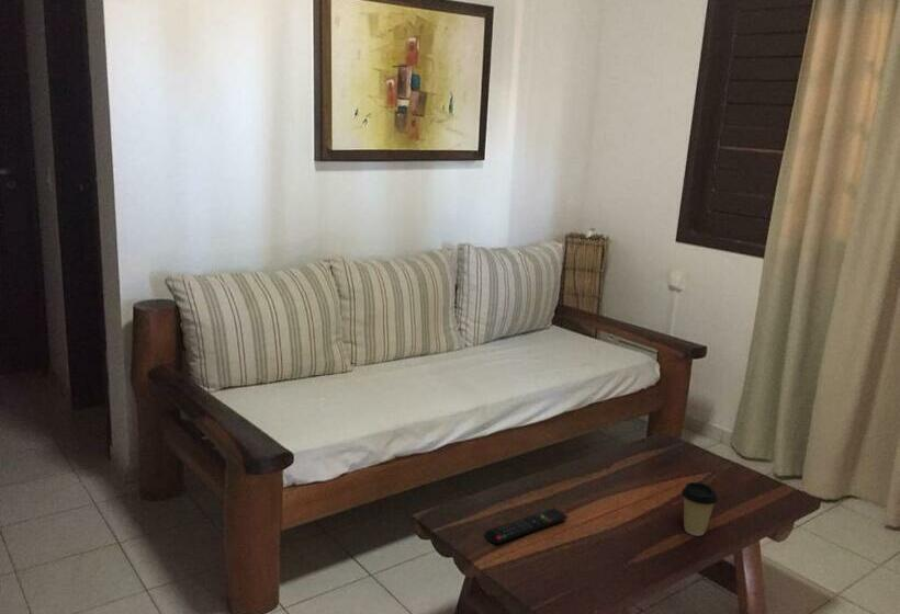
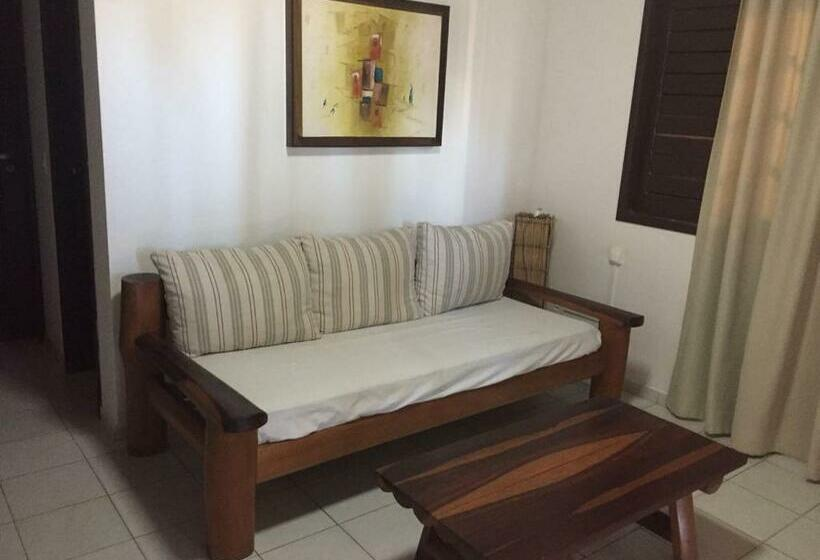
- remote control [484,507,569,545]
- coffee cup [680,481,719,537]
